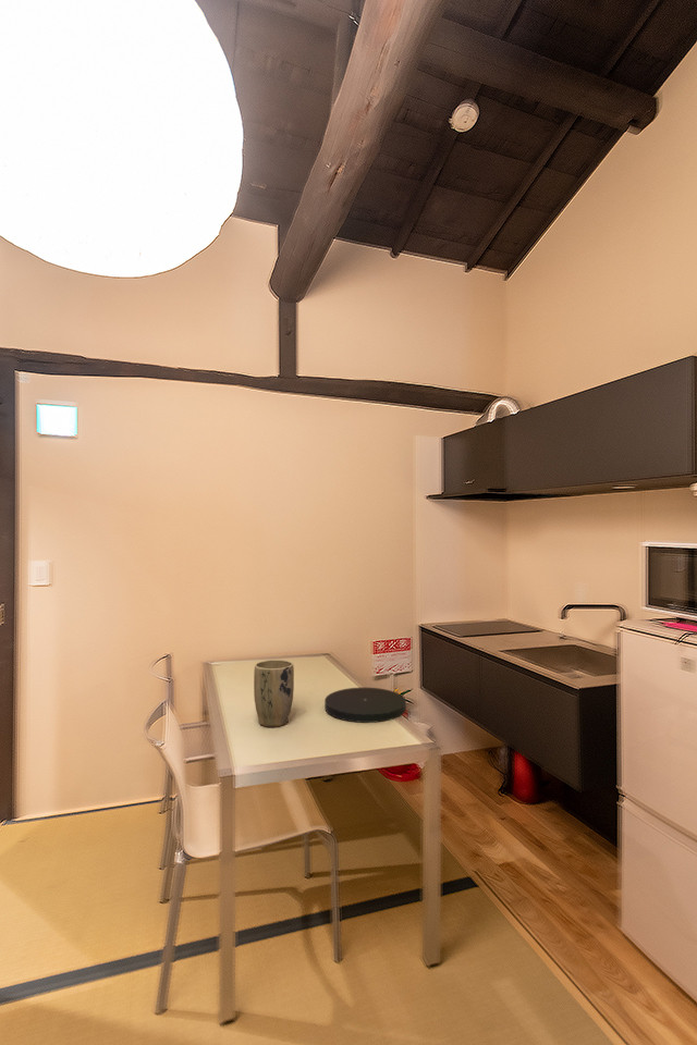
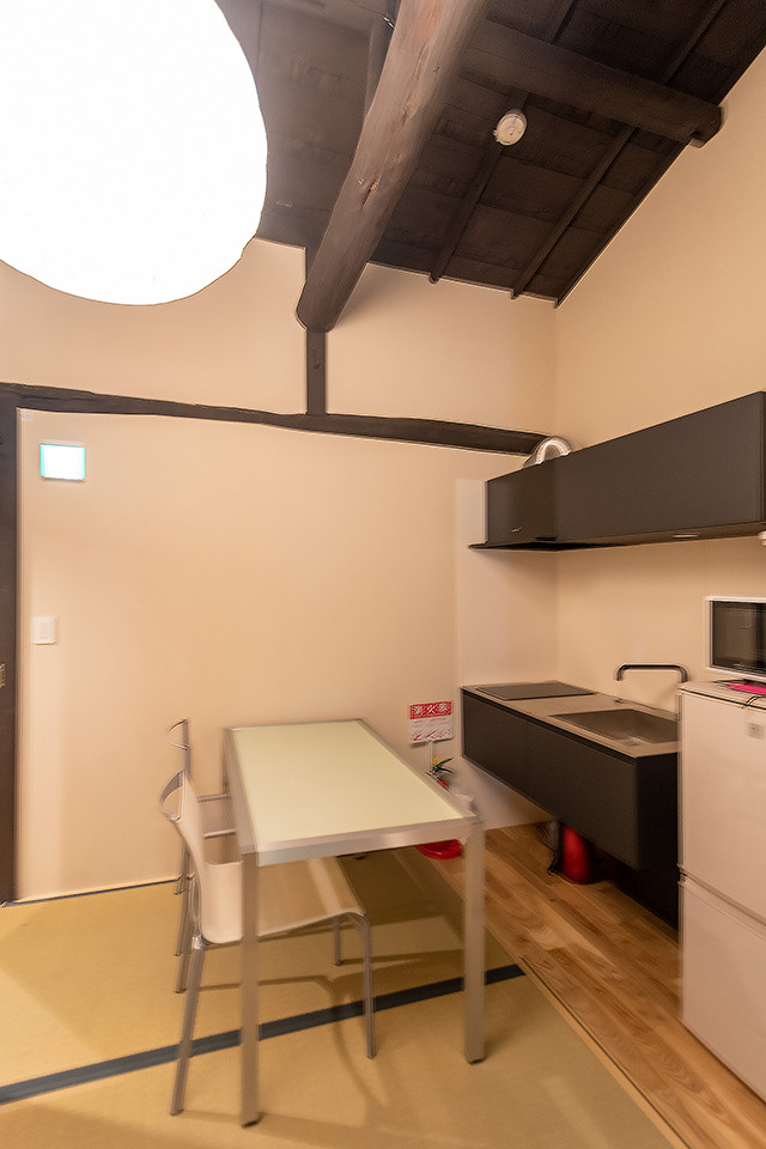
- plant pot [253,659,295,728]
- plate [323,687,407,724]
